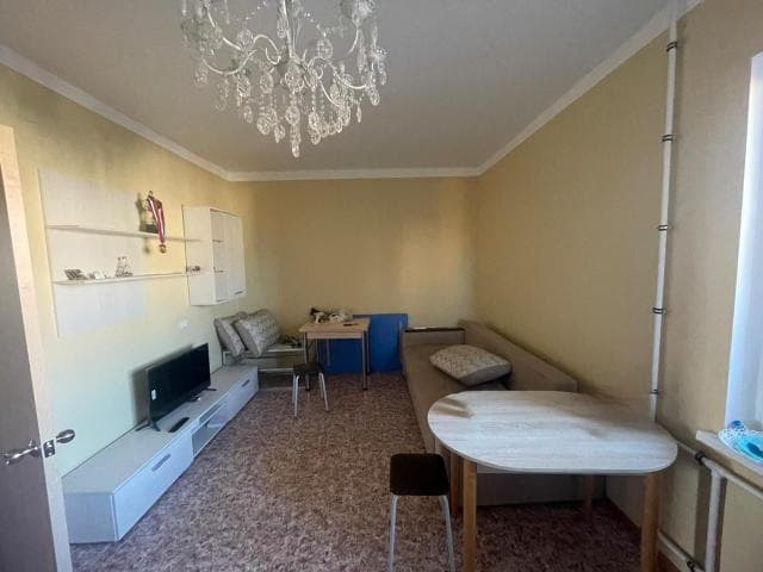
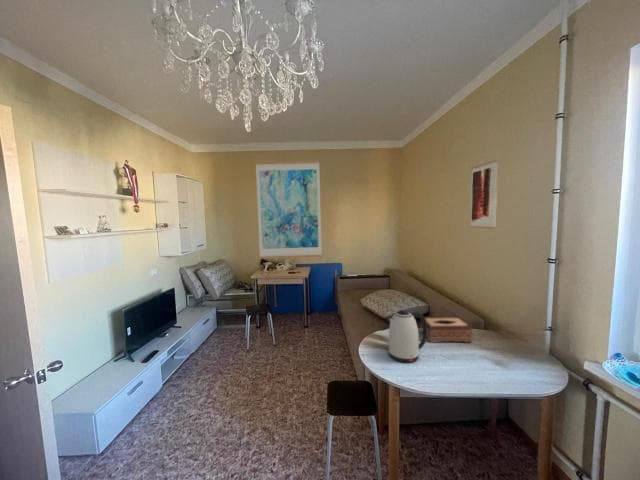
+ tissue box [420,316,474,344]
+ wall art [254,160,323,260]
+ wall art [469,159,499,230]
+ kettle [388,309,428,364]
